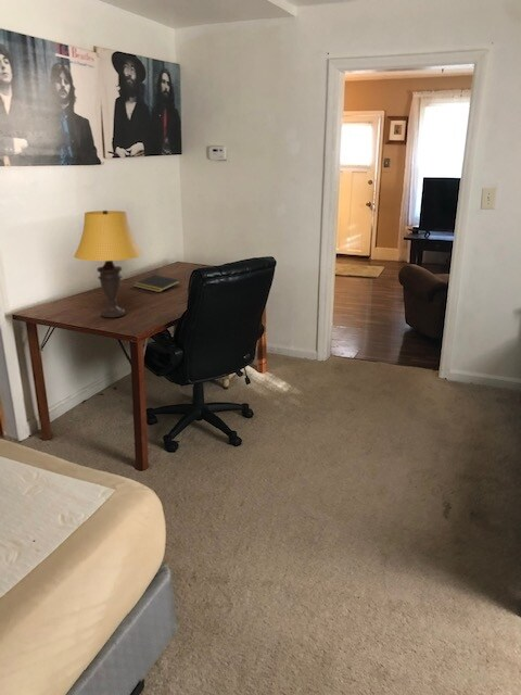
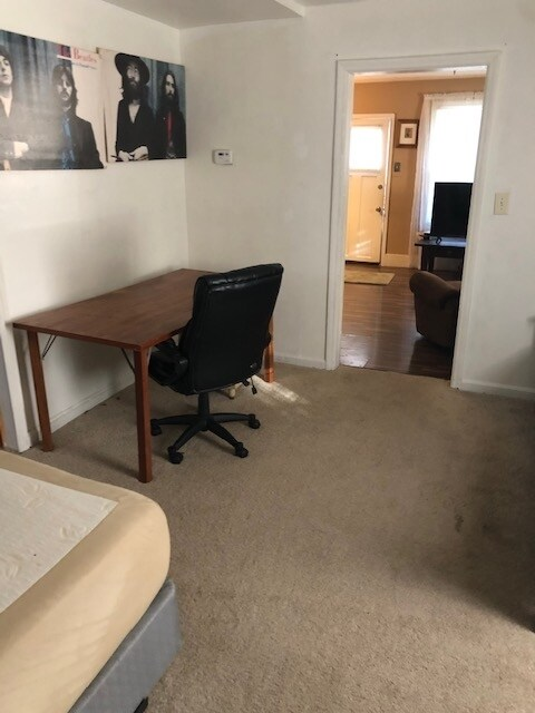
- notepad [132,274,181,293]
- table lamp [73,210,143,318]
